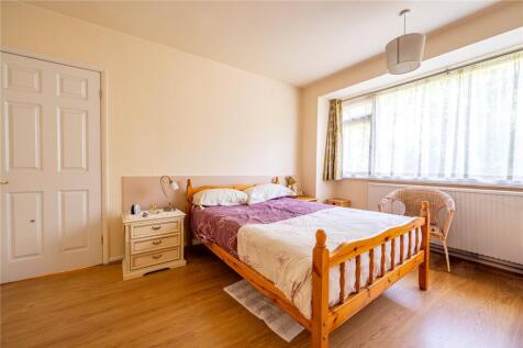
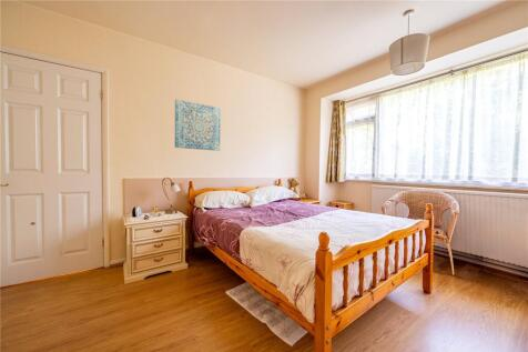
+ wall art [174,98,222,152]
